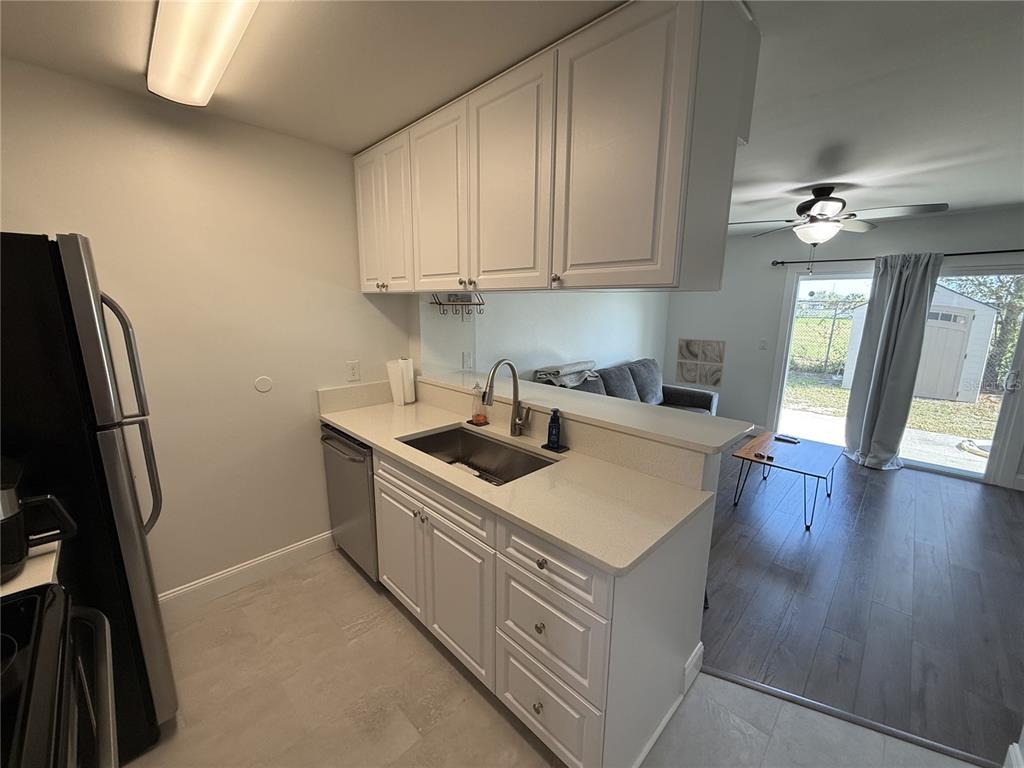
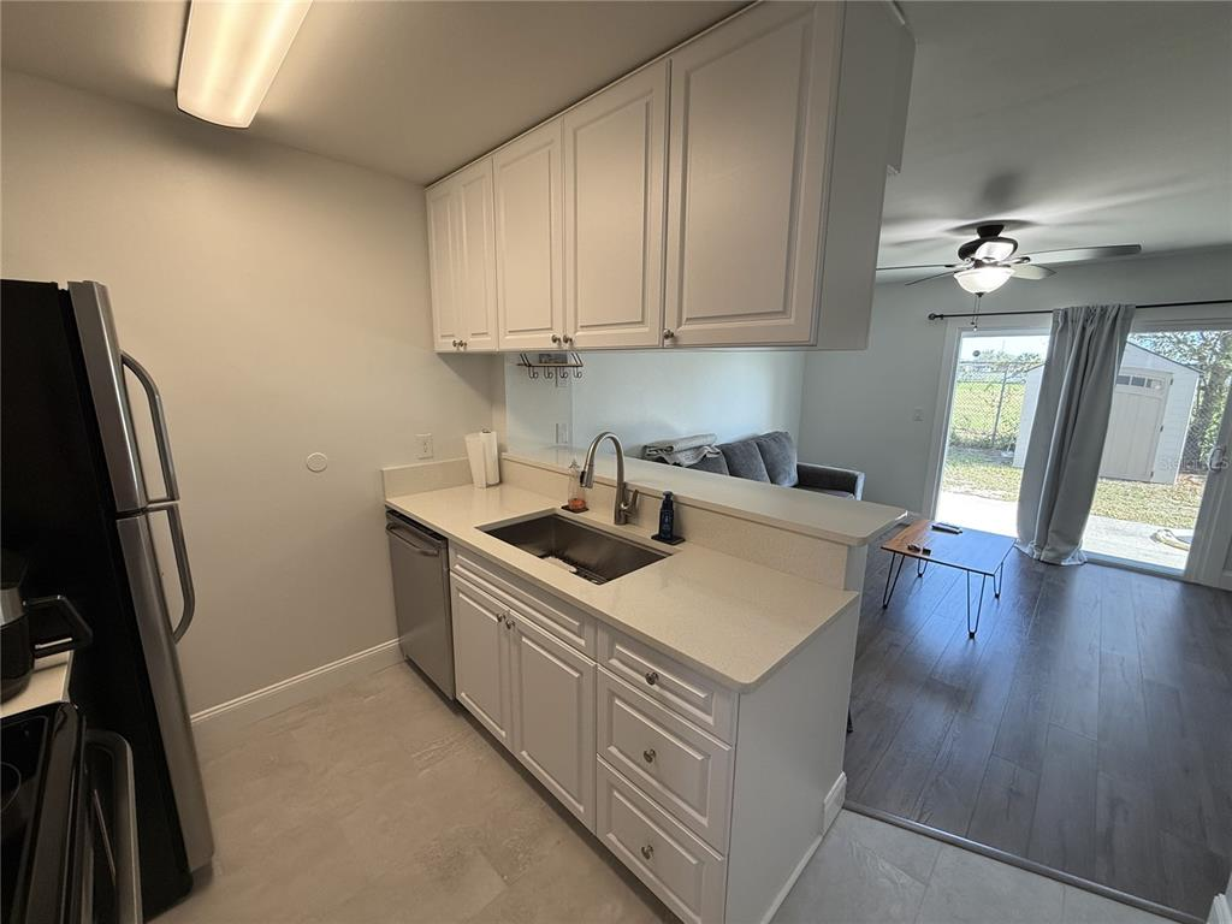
- wall art [675,338,727,389]
